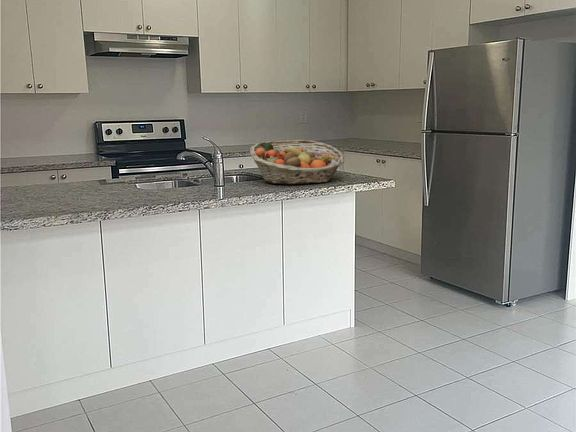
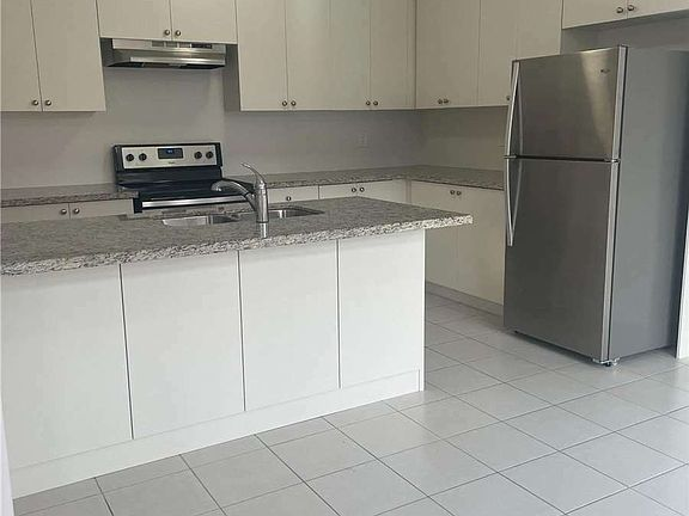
- fruit basket [249,139,346,185]
